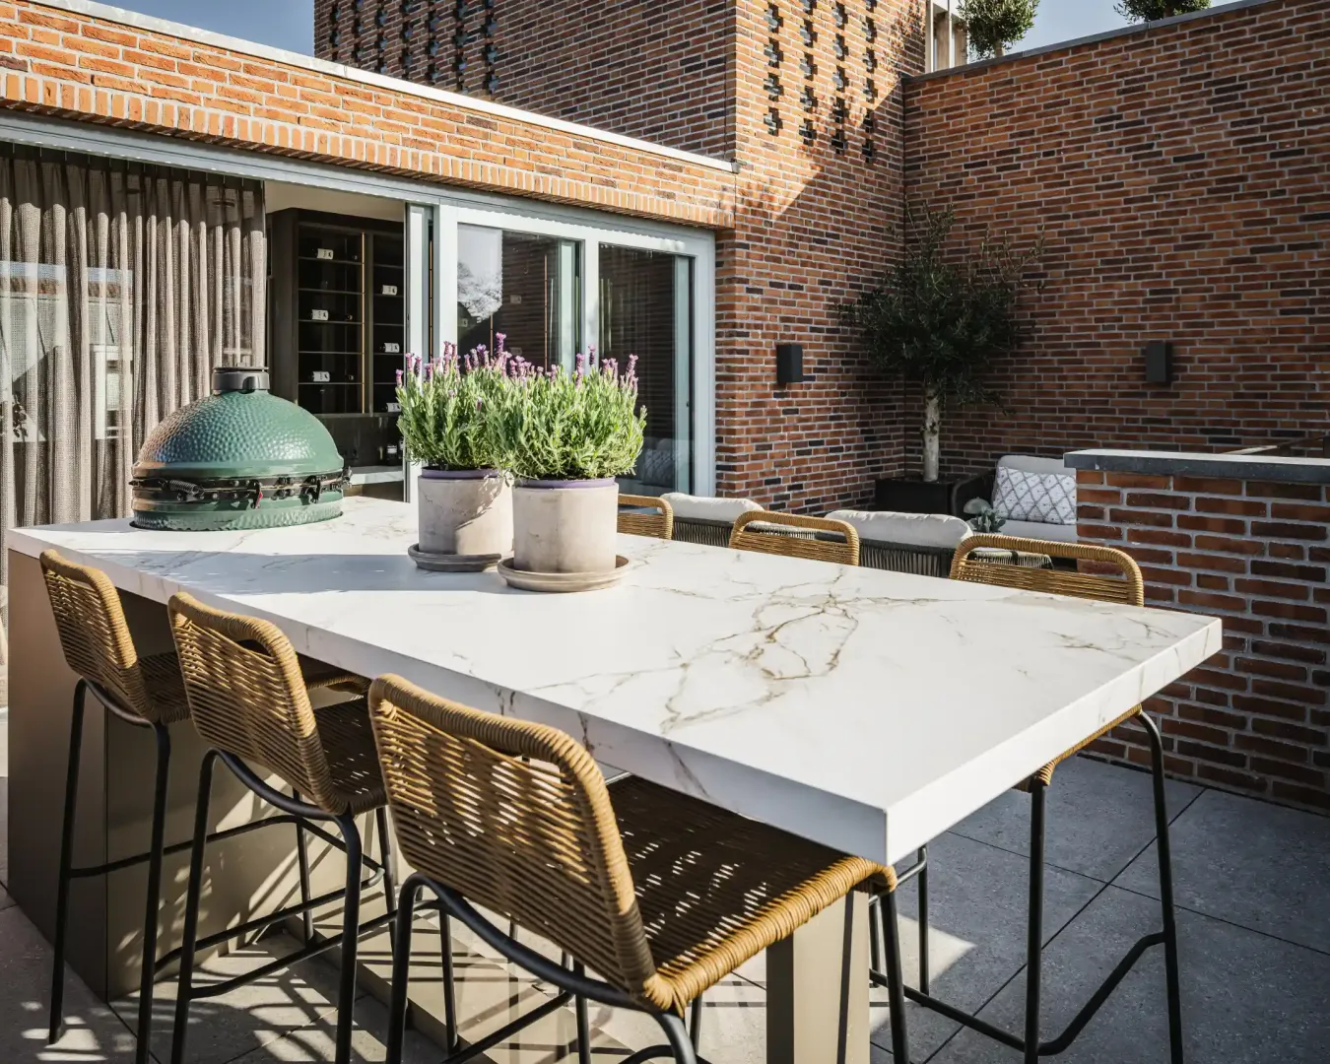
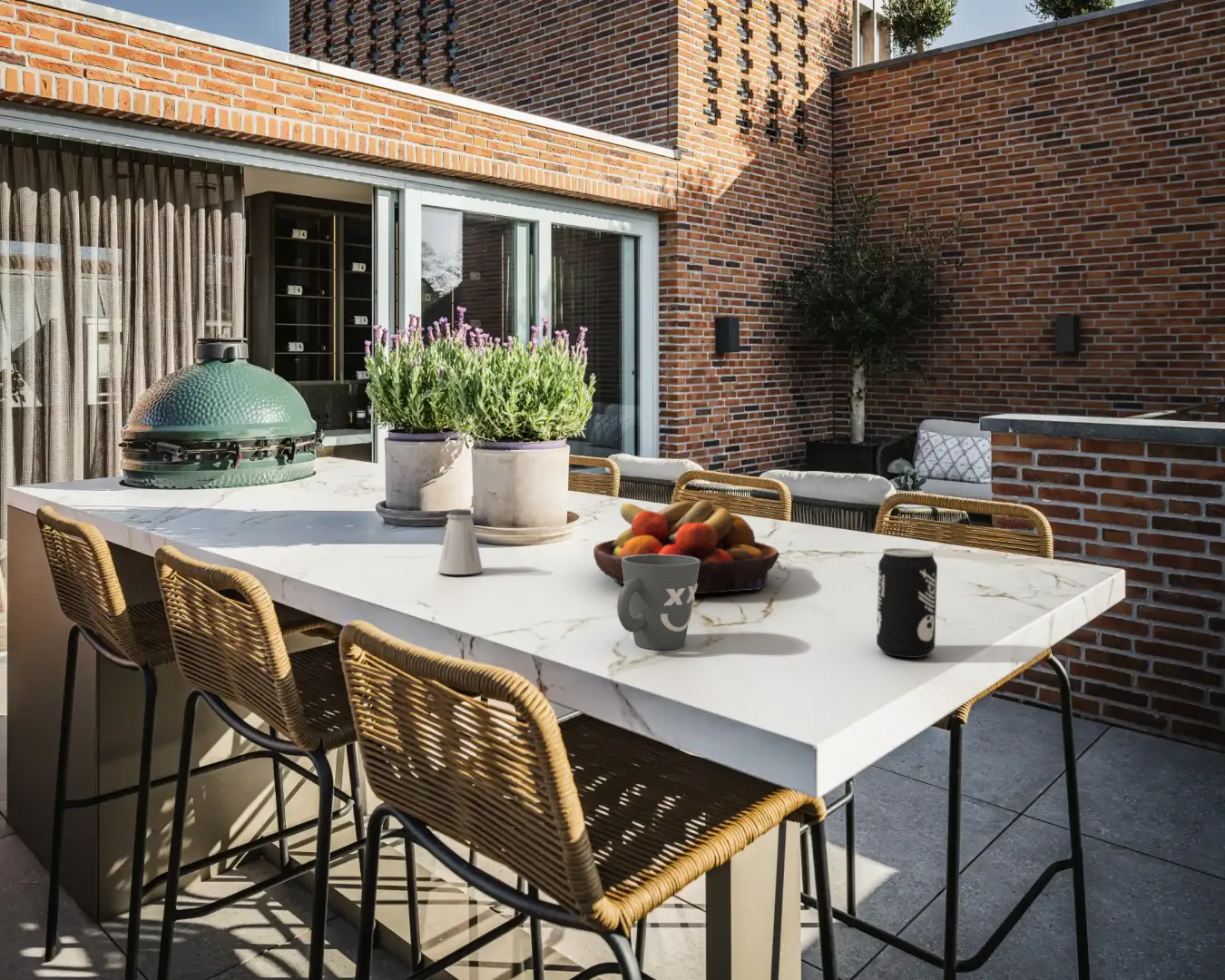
+ fruit bowl [593,499,780,594]
+ mug [616,554,700,651]
+ beverage can [876,547,938,659]
+ saltshaker [437,508,484,575]
